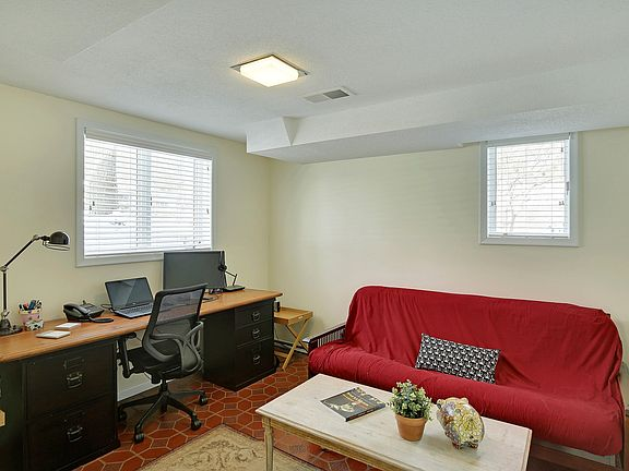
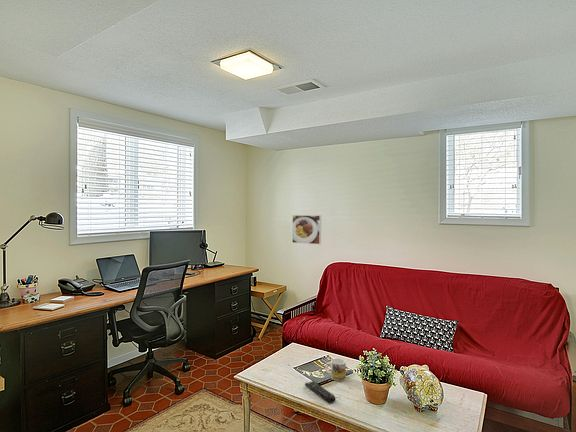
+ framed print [291,214,322,245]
+ mug [324,358,347,382]
+ remote control [304,380,337,404]
